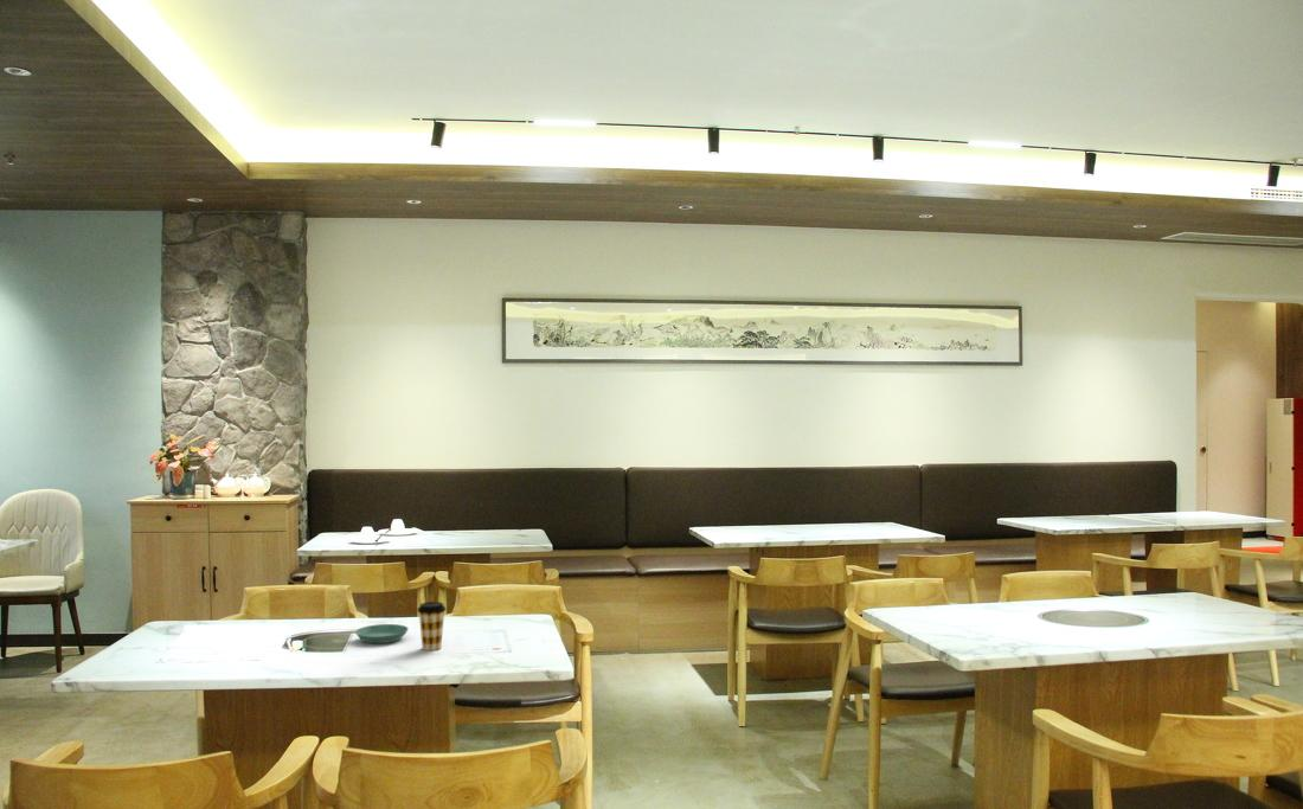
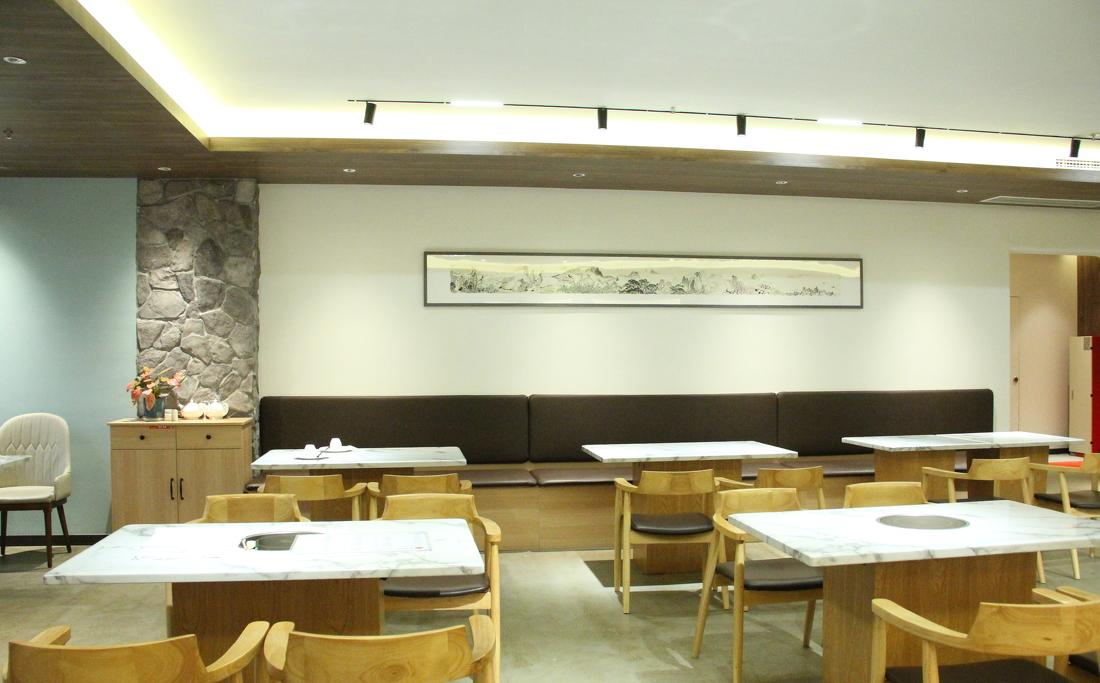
- coffee cup [416,601,448,651]
- saucer [354,623,410,644]
